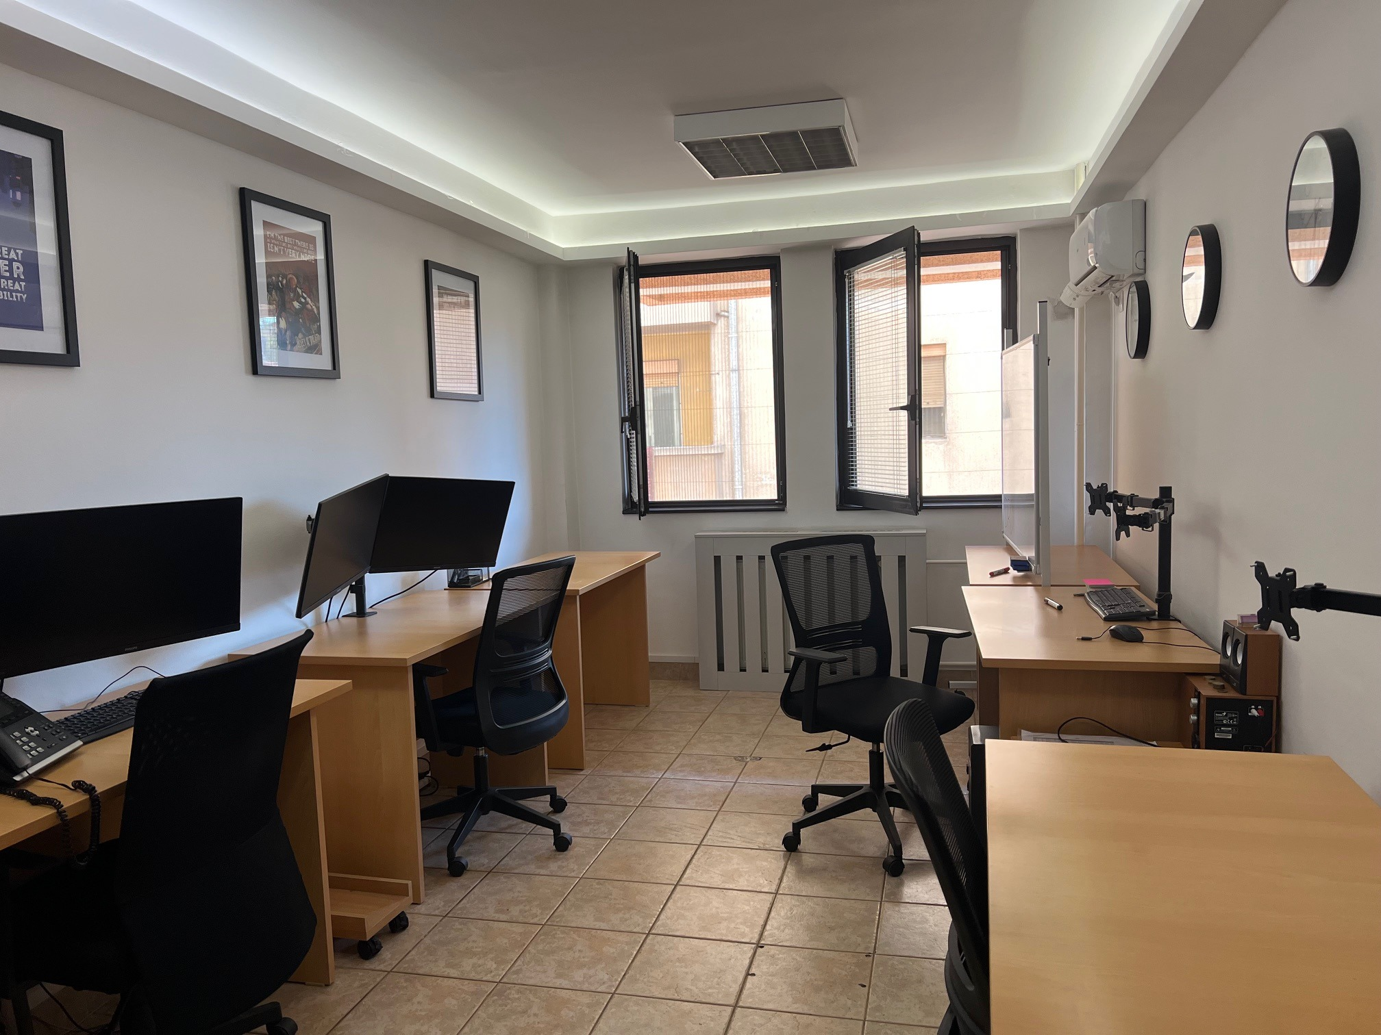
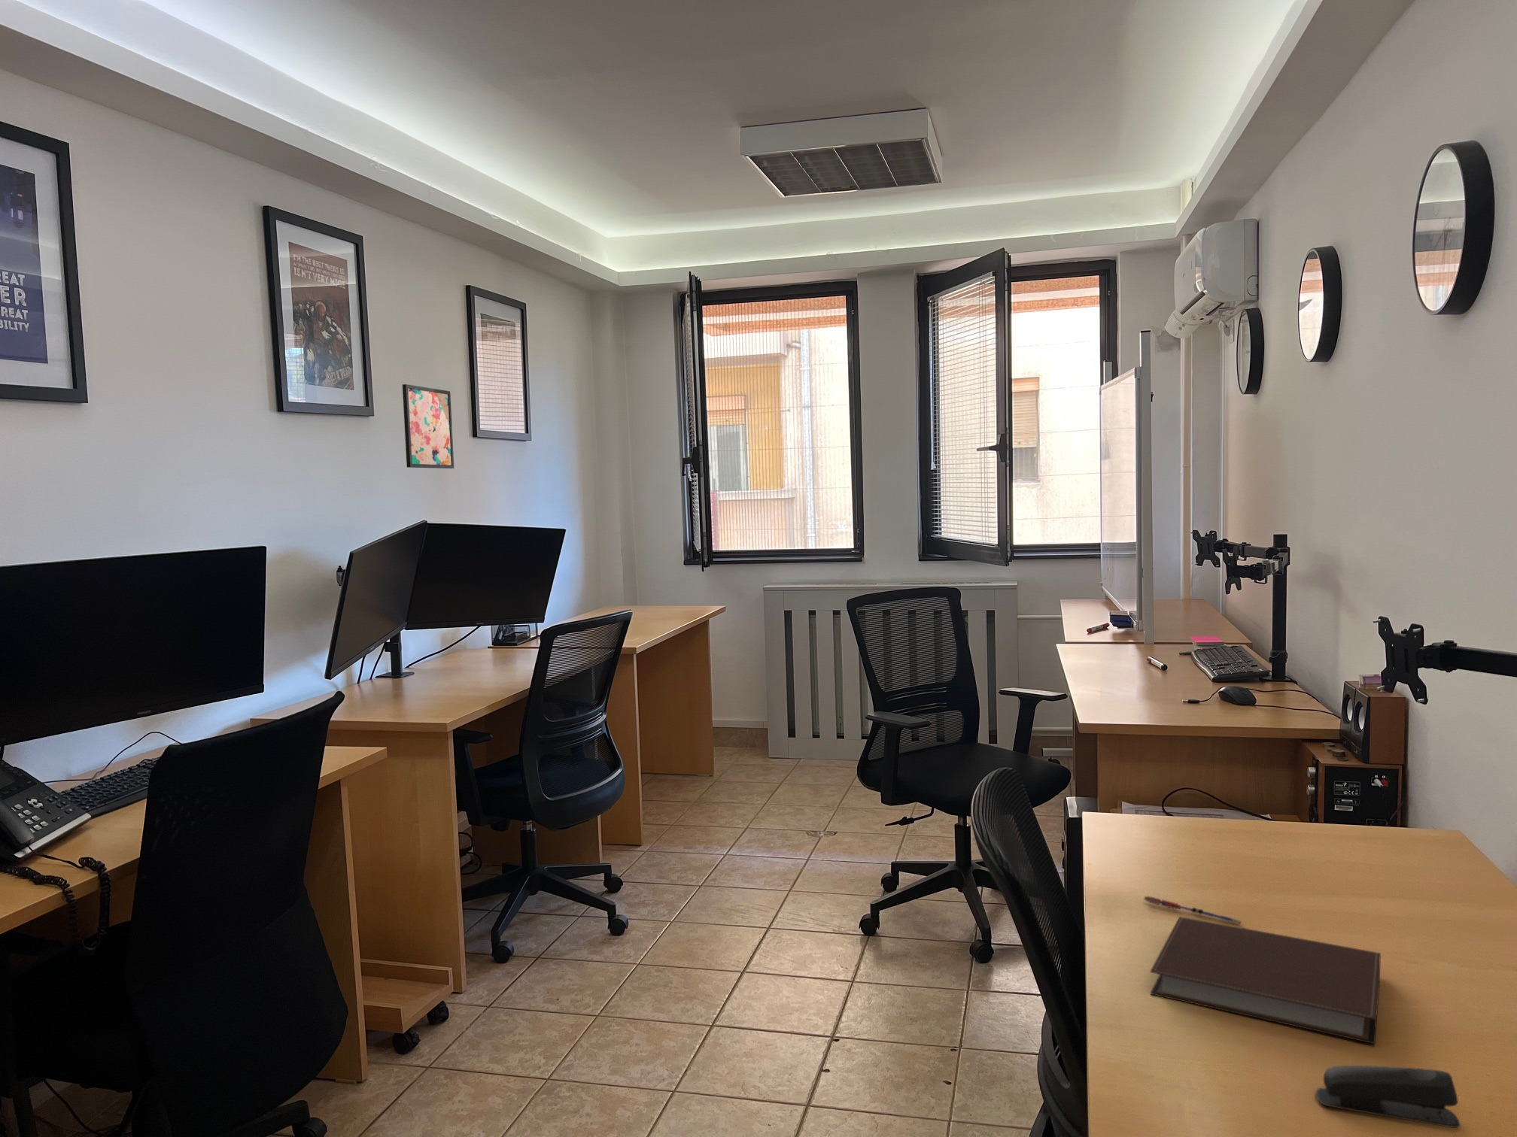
+ notebook [1149,916,1382,1045]
+ pen [1143,896,1242,924]
+ wall art [401,383,454,469]
+ stapler [1315,1065,1461,1129]
